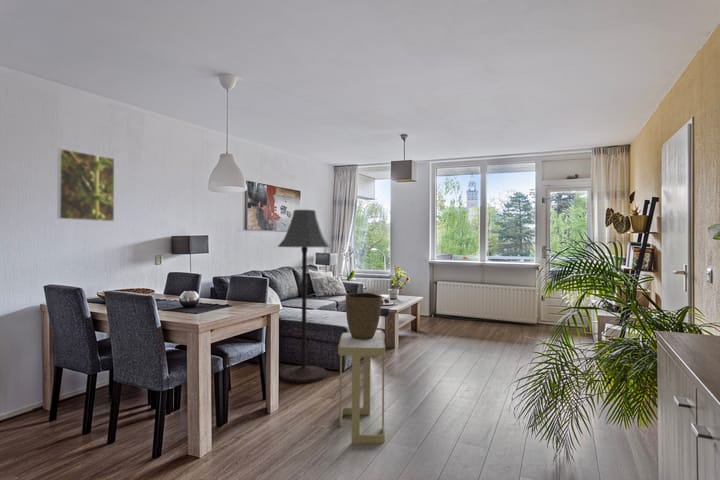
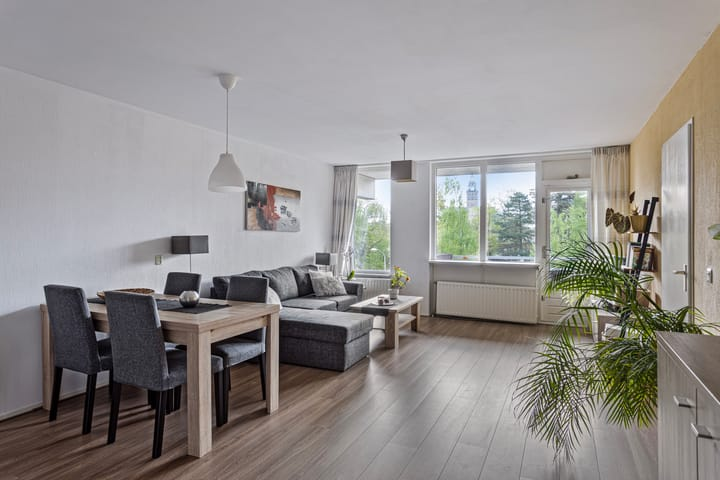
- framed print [56,148,115,222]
- floor lamp [277,209,331,384]
- vase [345,292,383,340]
- side table [337,332,386,445]
